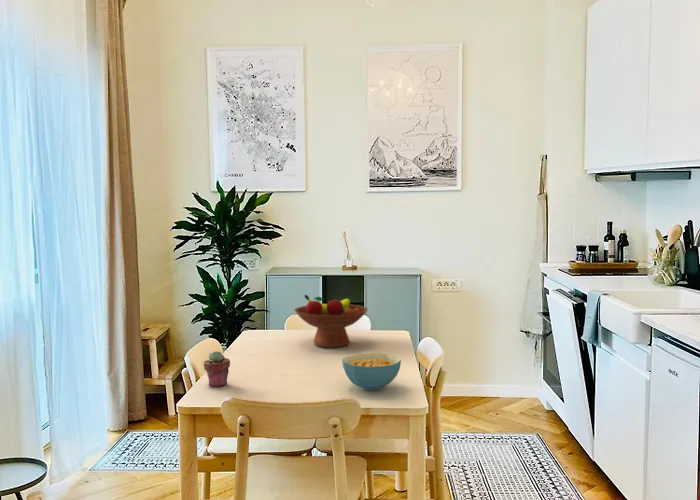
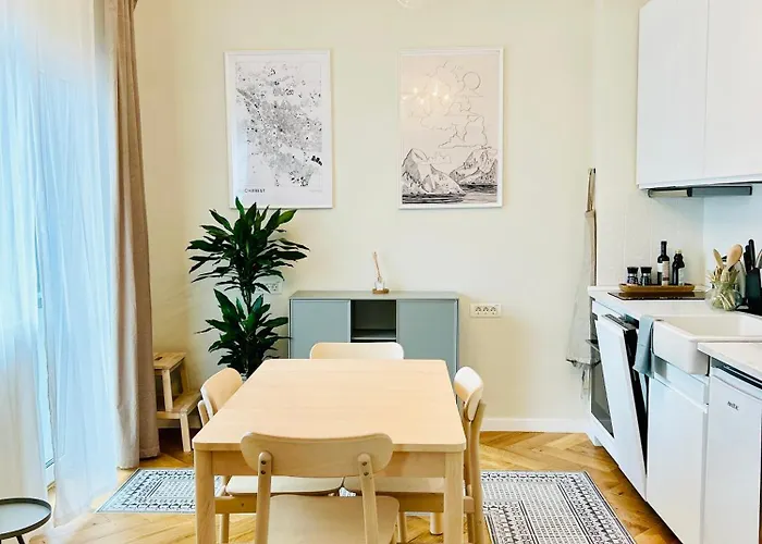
- fruit bowl [293,294,369,348]
- cereal bowl [341,352,402,392]
- potted succulent [203,350,231,388]
